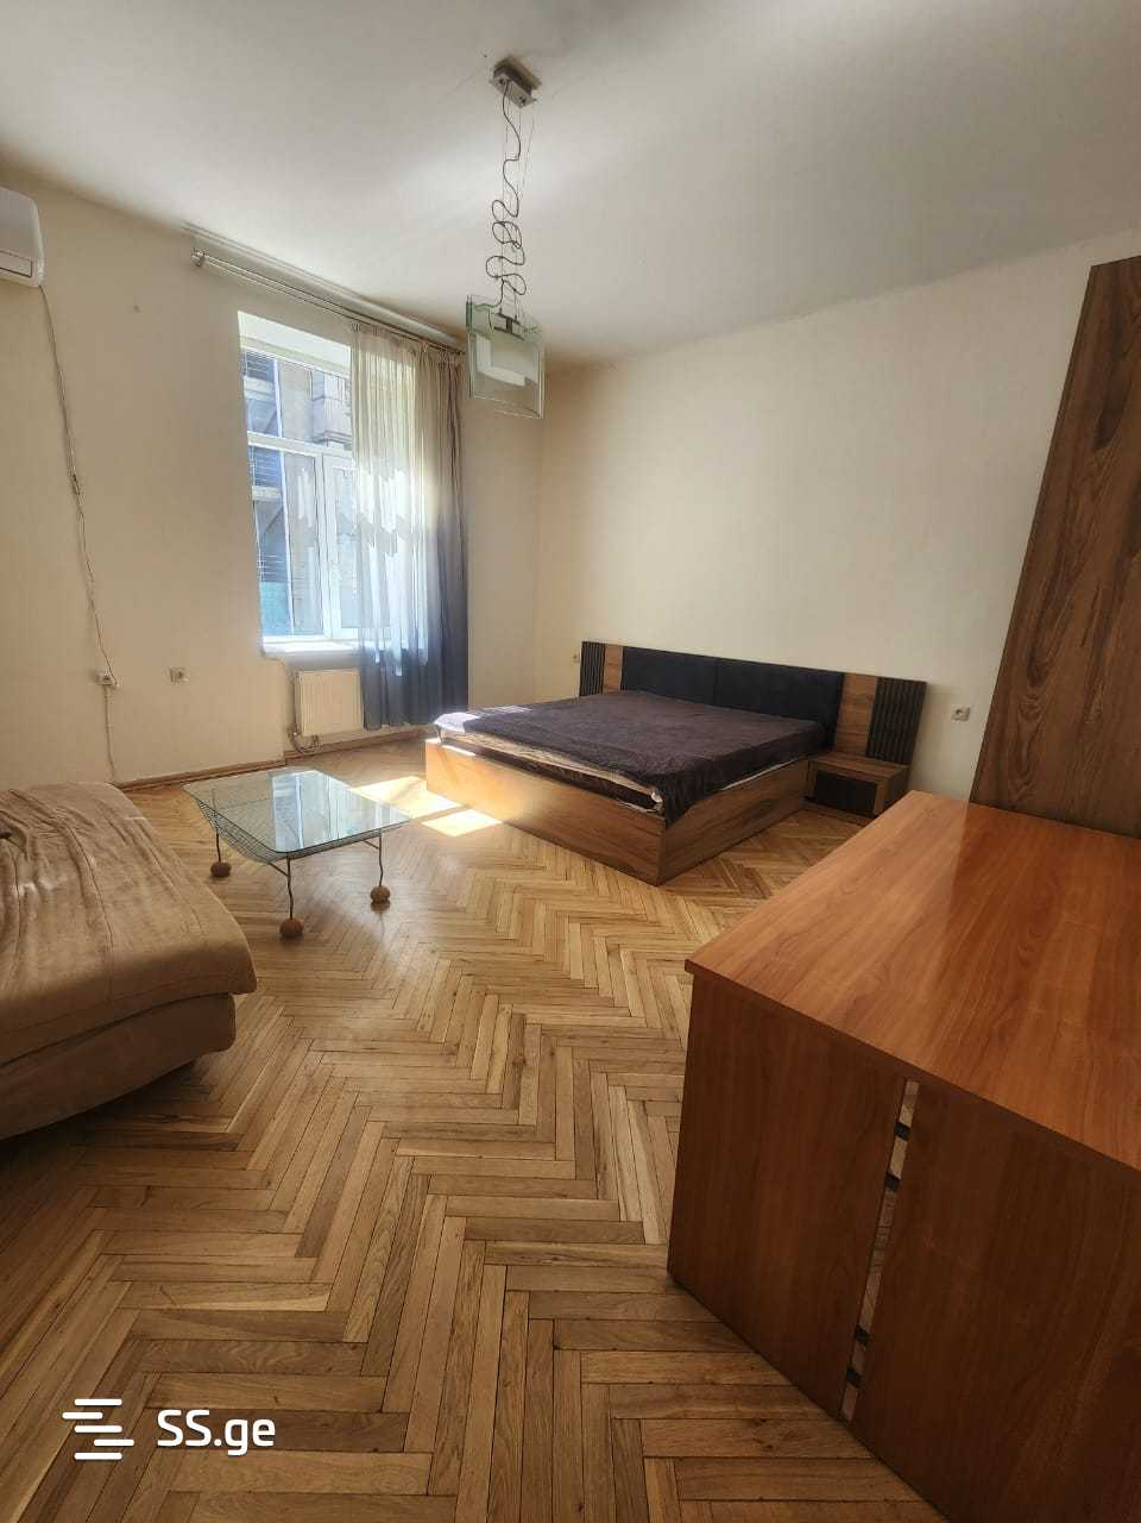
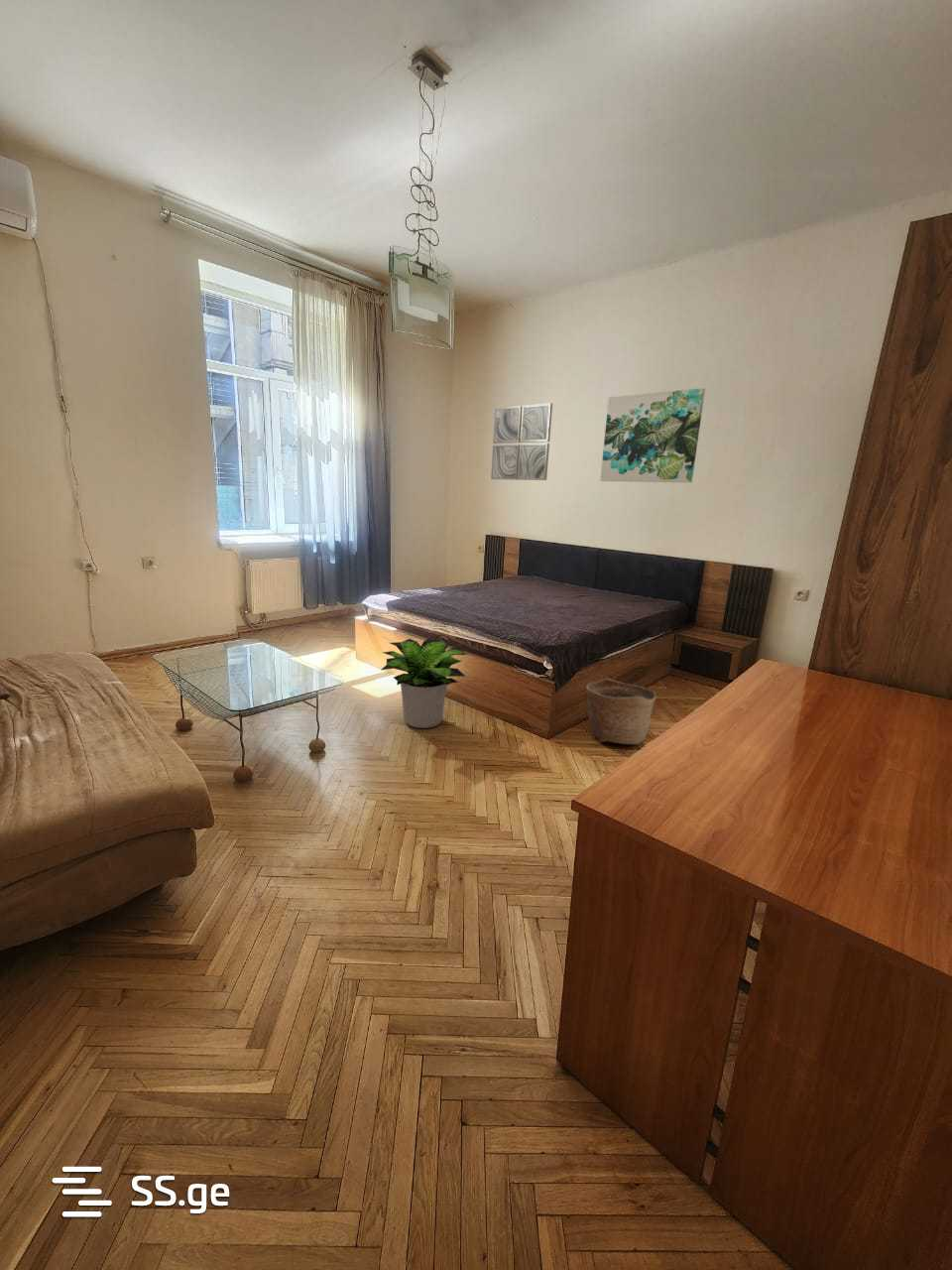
+ wall art [599,387,706,483]
+ wall art [490,402,553,481]
+ potted plant [380,638,470,729]
+ basket [585,677,657,745]
